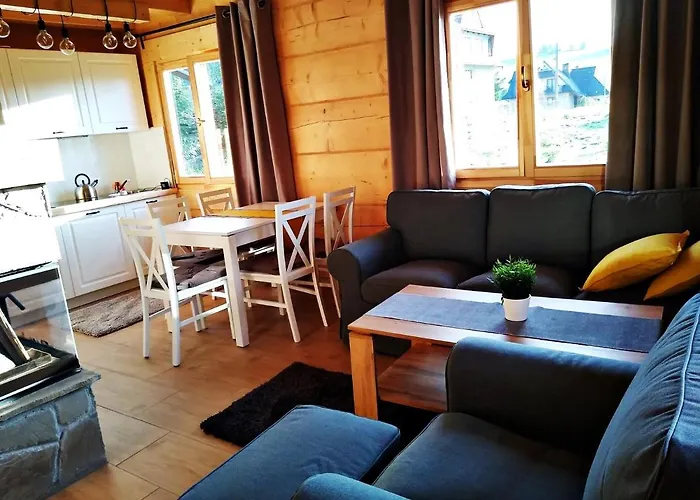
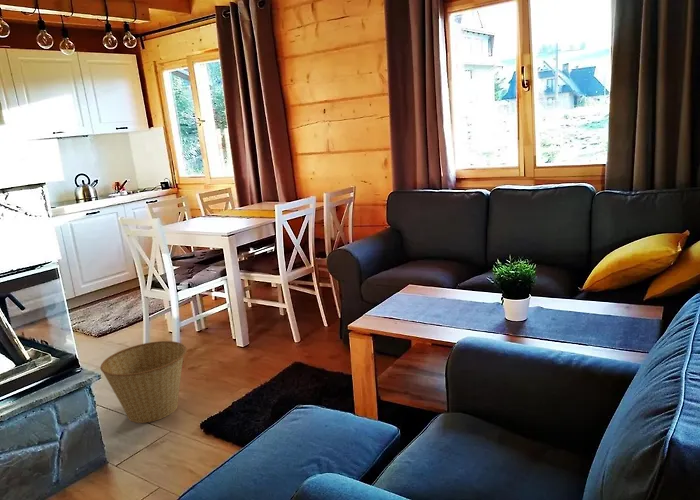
+ basket [99,340,188,424]
